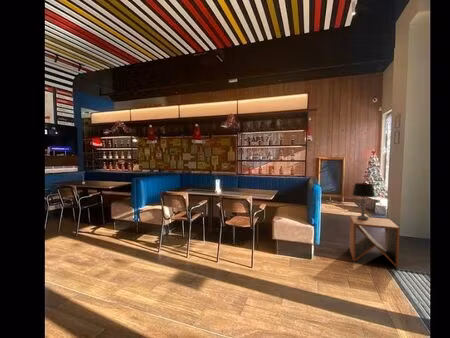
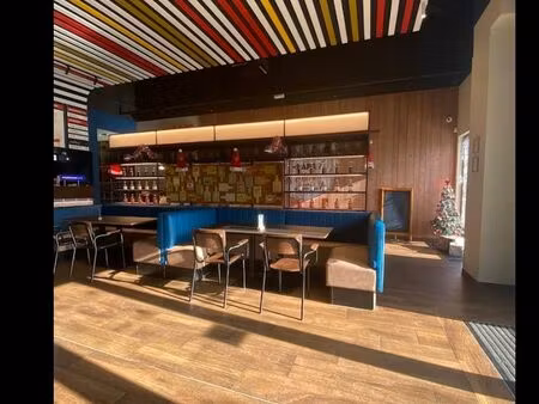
- side table [349,215,400,268]
- table lamp [352,182,376,220]
